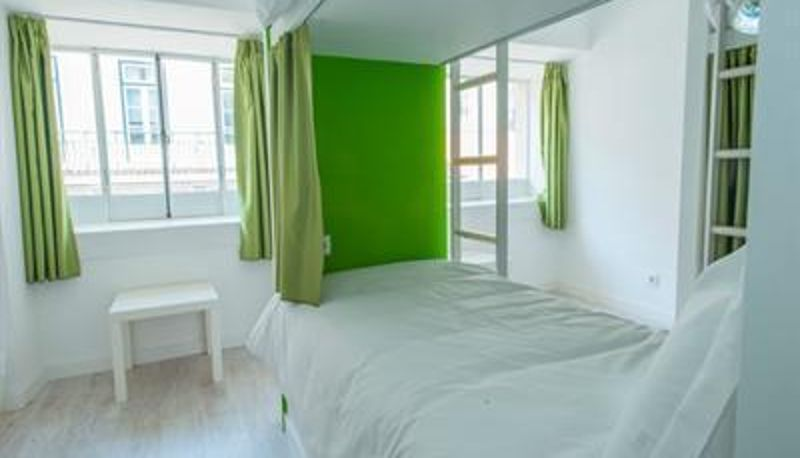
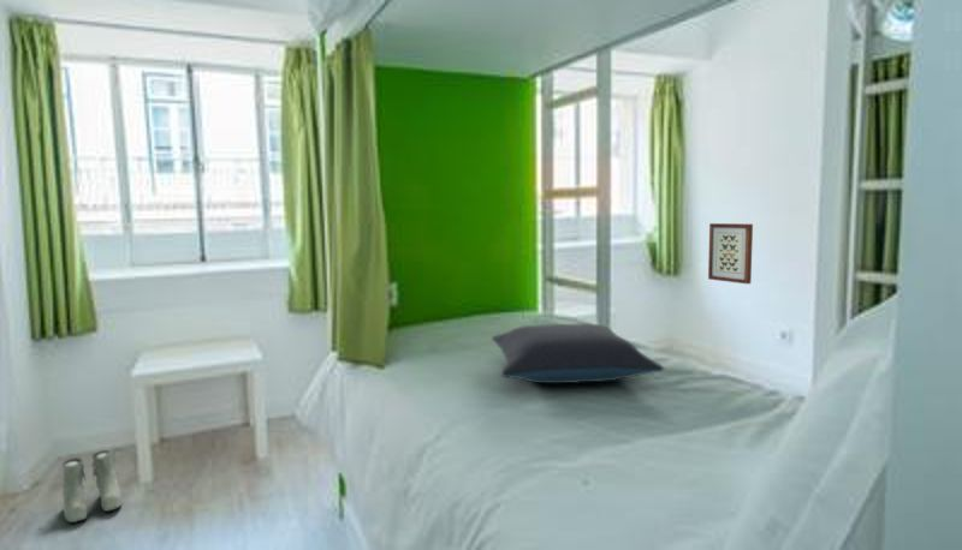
+ wall art [707,222,754,285]
+ pillow [491,322,666,384]
+ boots [61,449,123,524]
